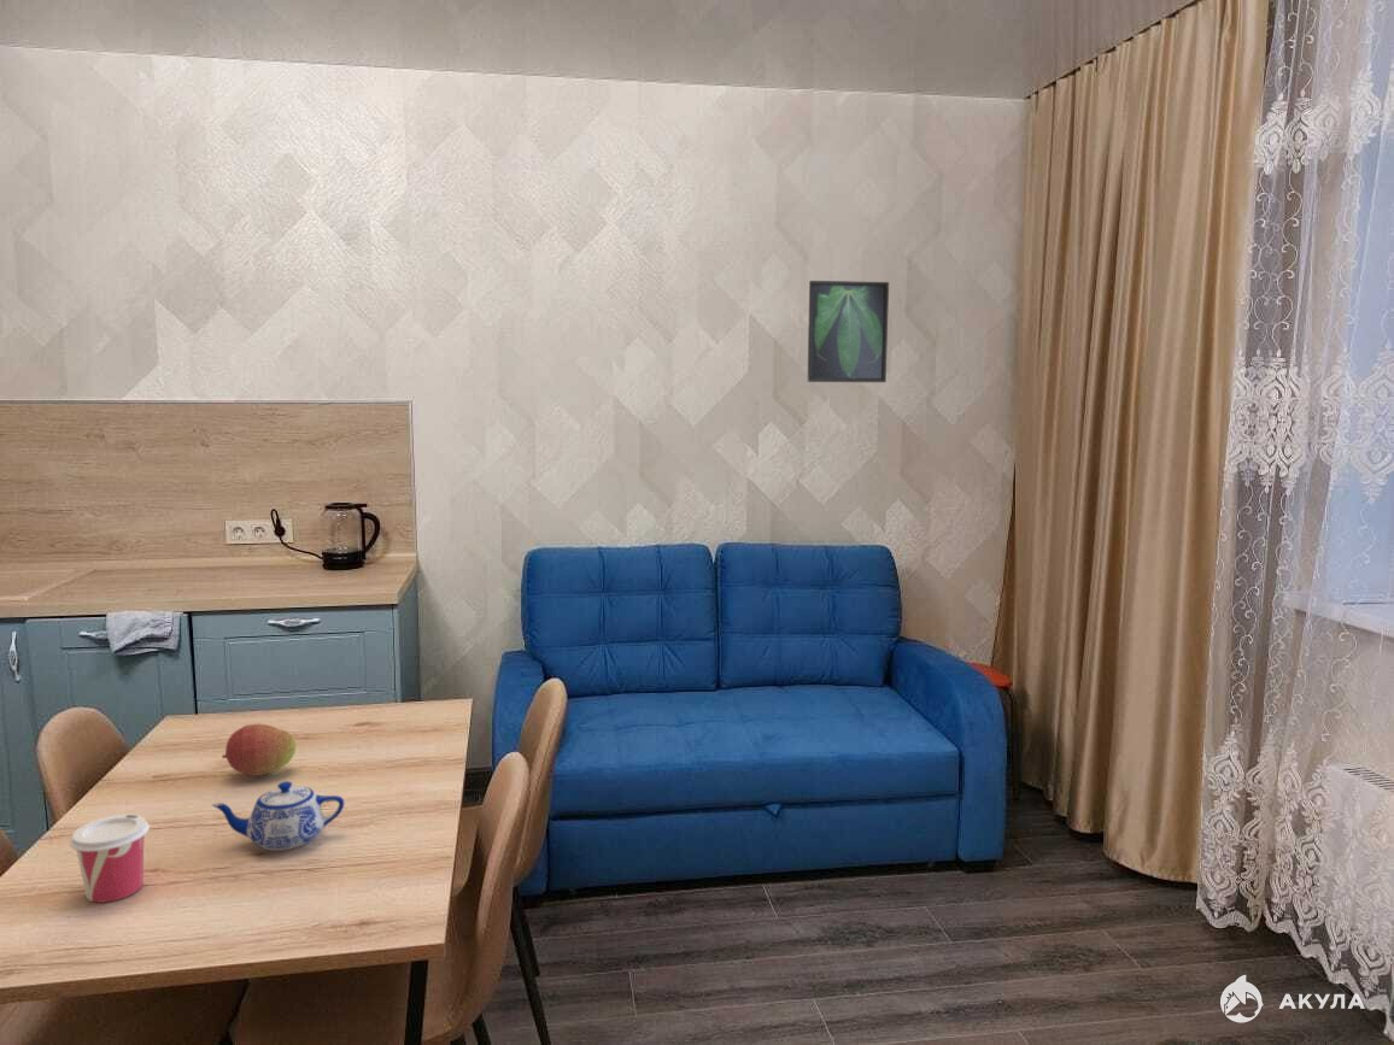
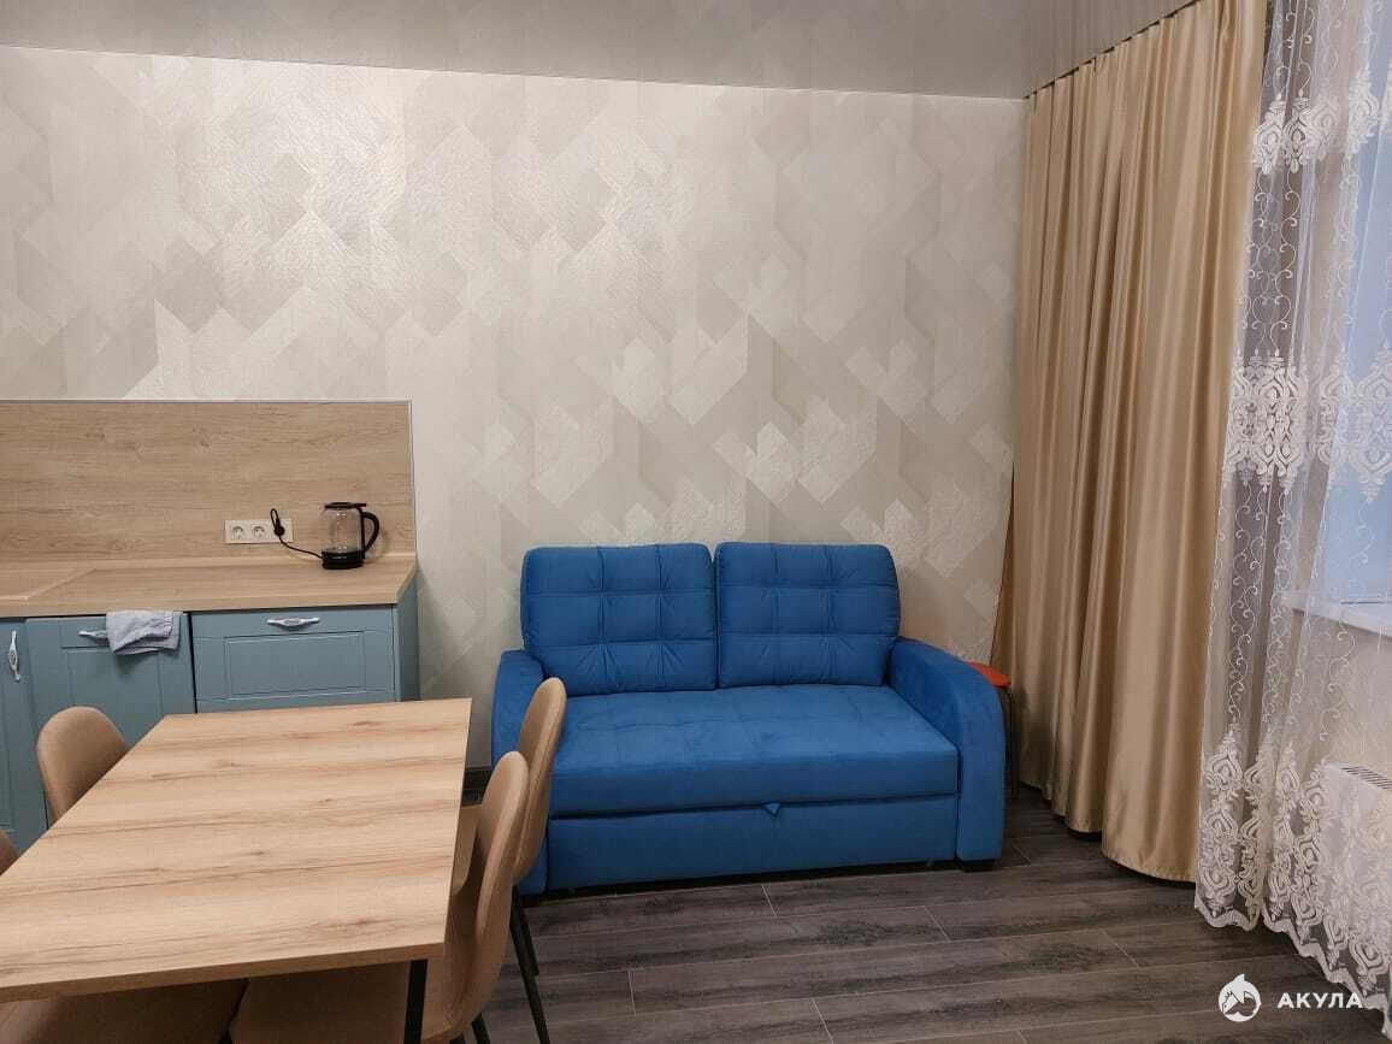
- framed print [807,280,890,383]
- cup [69,814,151,904]
- fruit [221,722,297,777]
- teapot [211,780,345,852]
